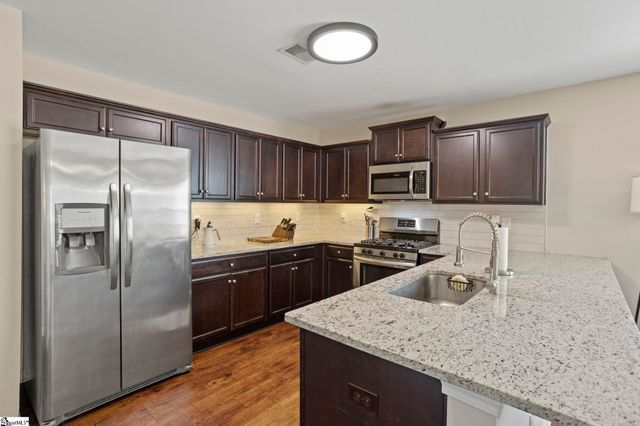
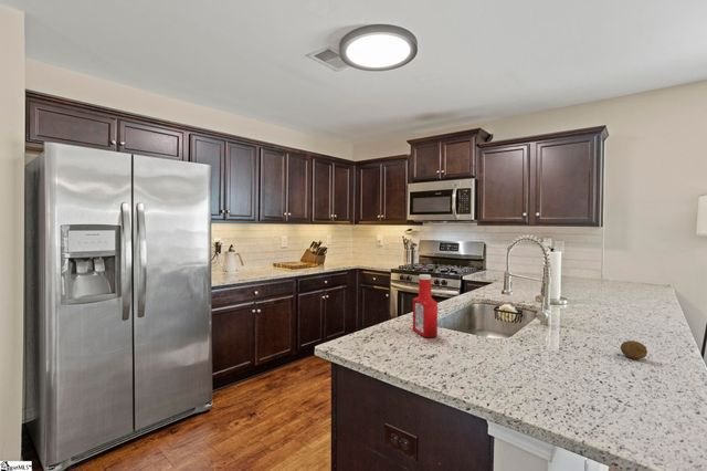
+ soap bottle [412,273,439,338]
+ fruit [619,339,648,360]
